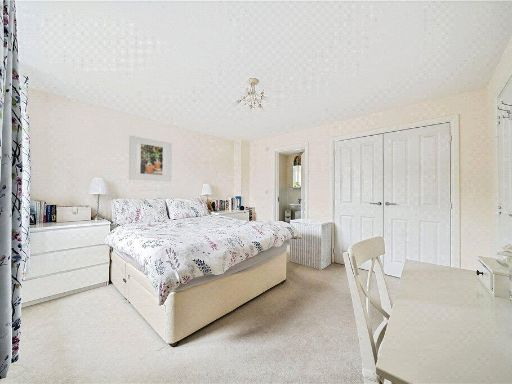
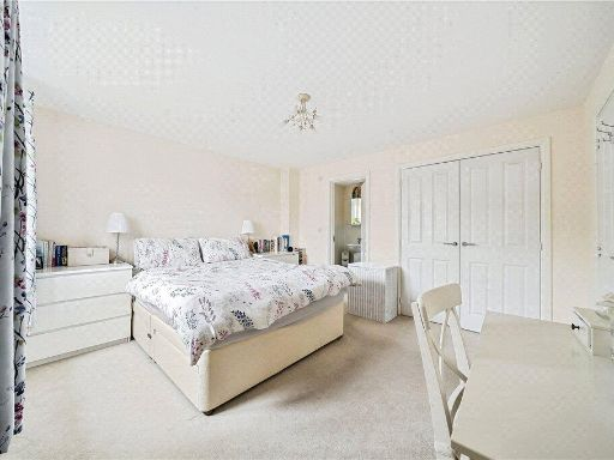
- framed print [128,135,173,182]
